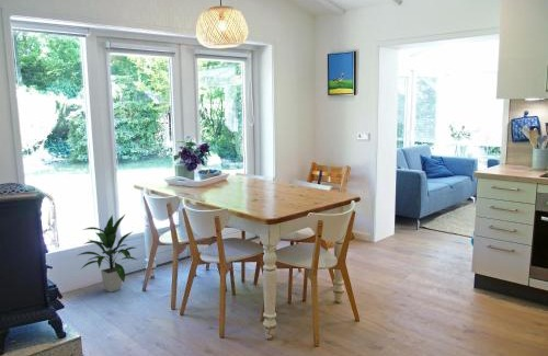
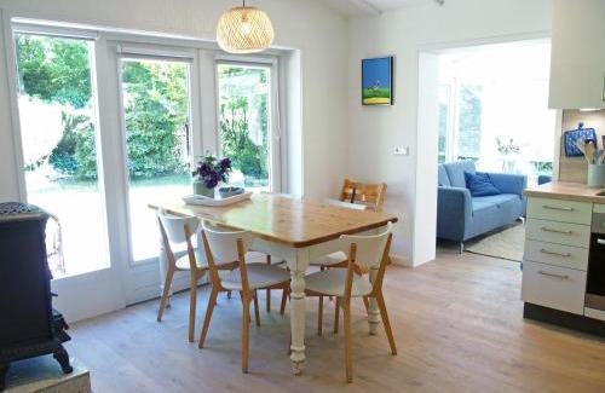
- indoor plant [77,214,138,294]
